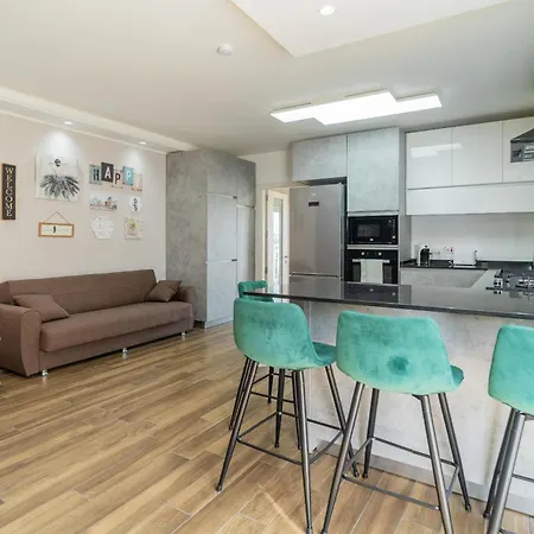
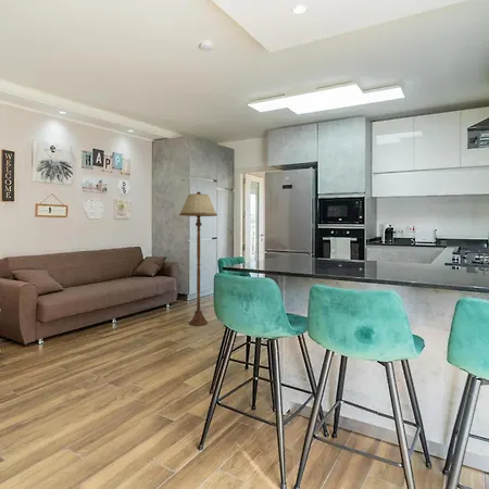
+ floor lamp [178,191,218,326]
